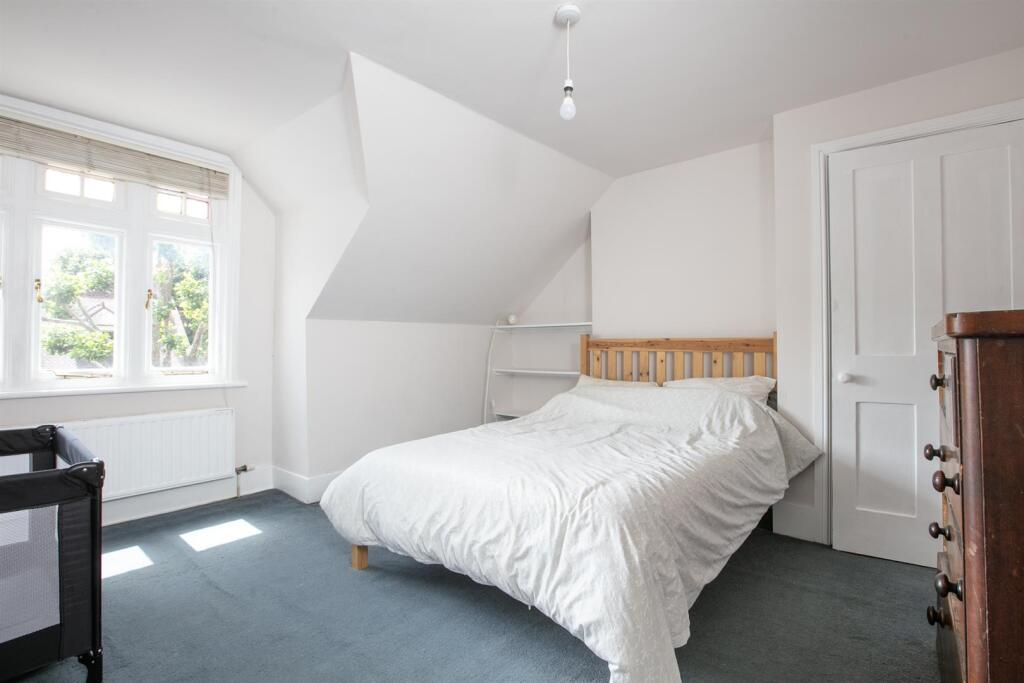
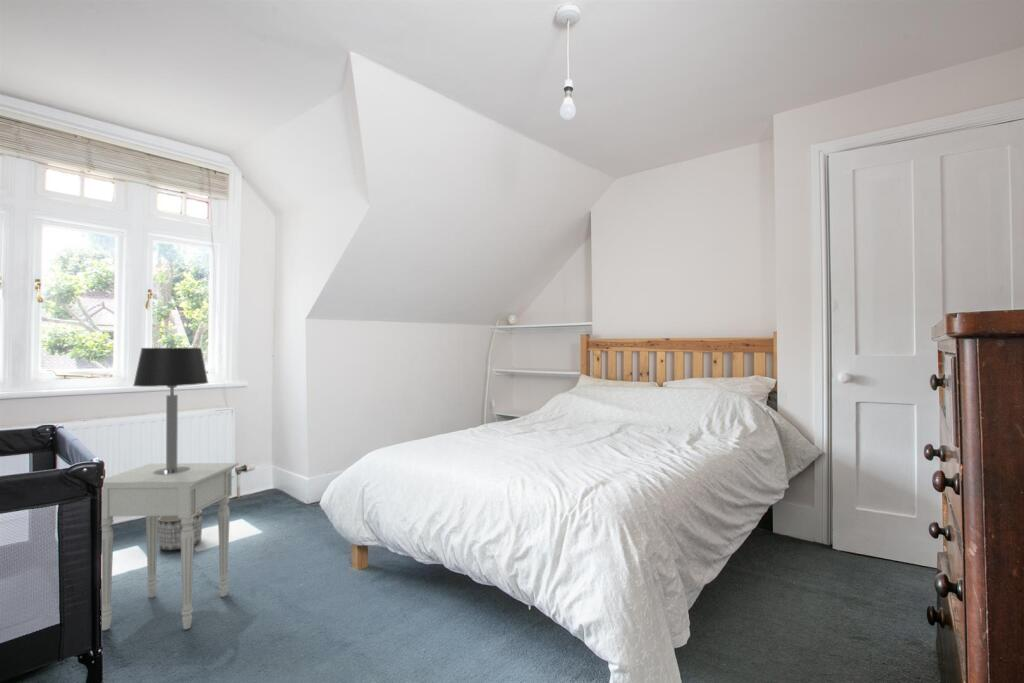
+ nightstand [101,462,239,631]
+ table lamp [132,347,209,475]
+ planter [157,510,203,551]
